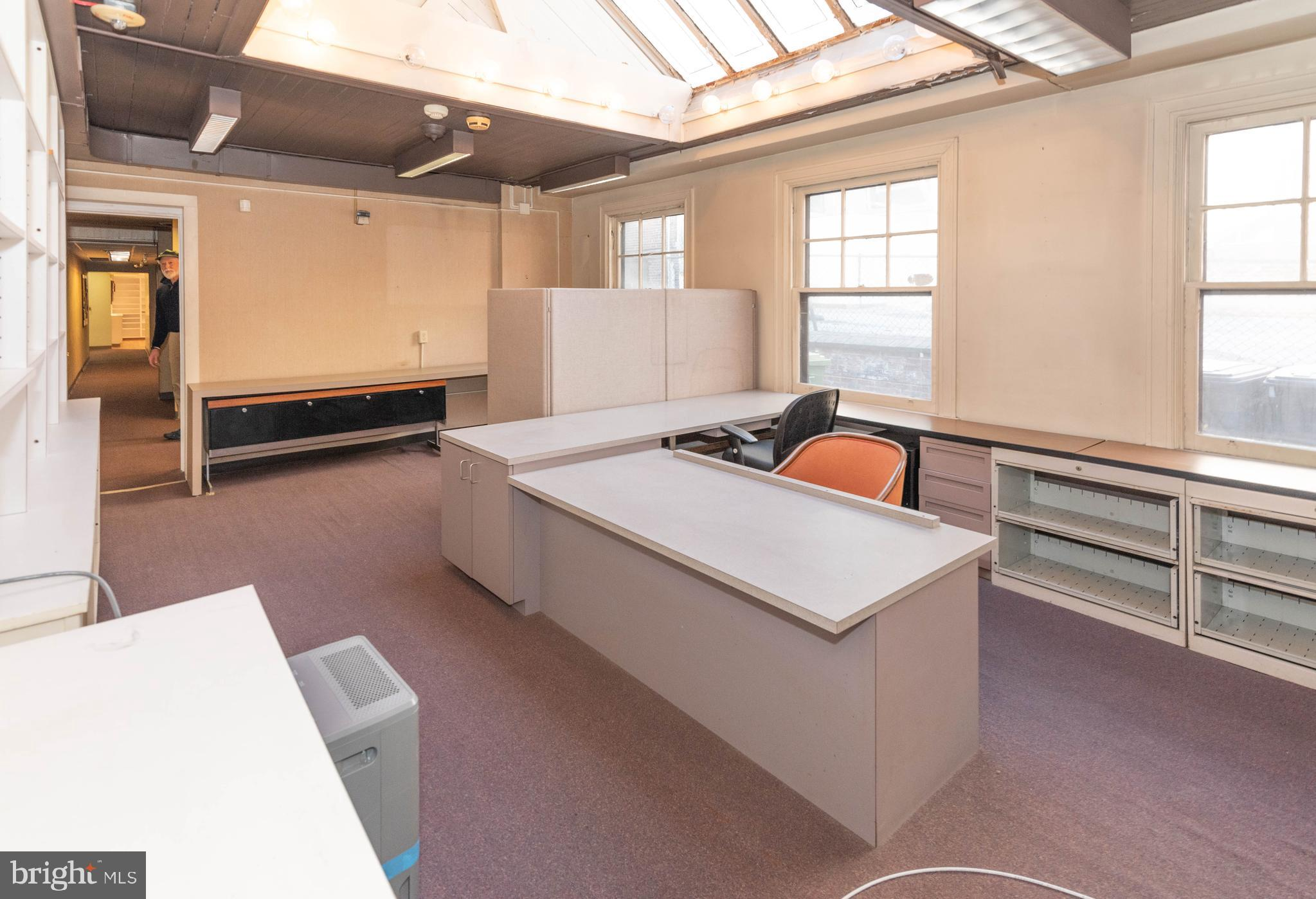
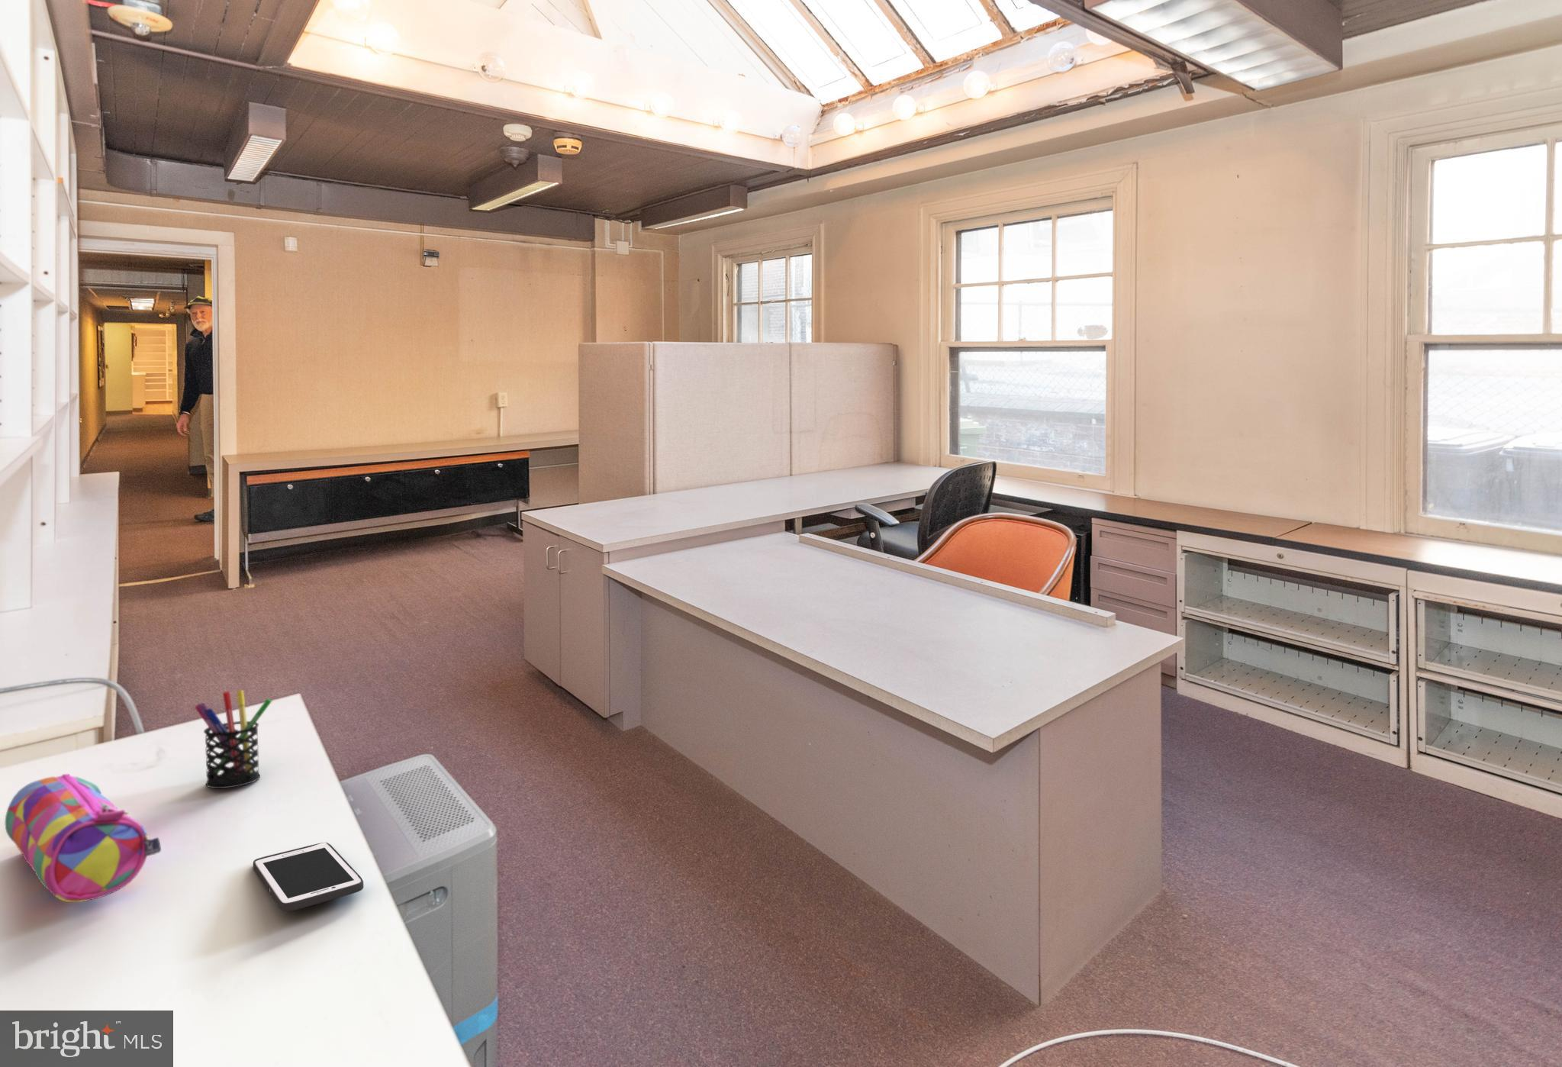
+ cell phone [253,841,364,912]
+ pen holder [193,690,273,789]
+ pencil case [5,773,161,903]
